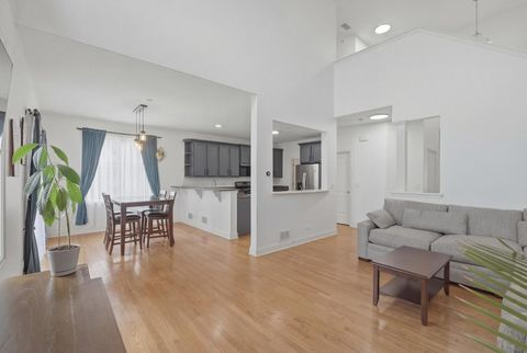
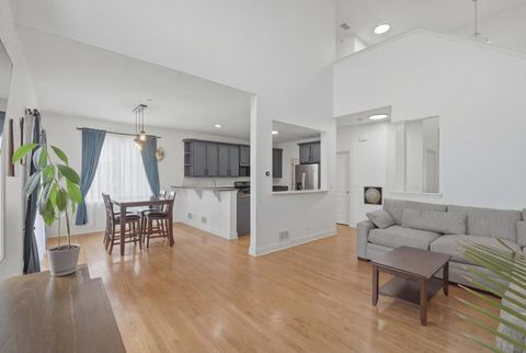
+ wall art [363,185,384,206]
